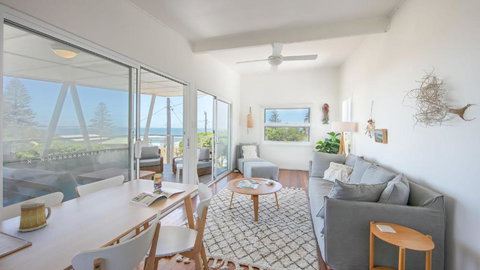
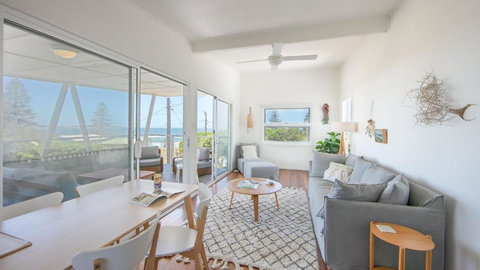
- mug [17,200,52,233]
